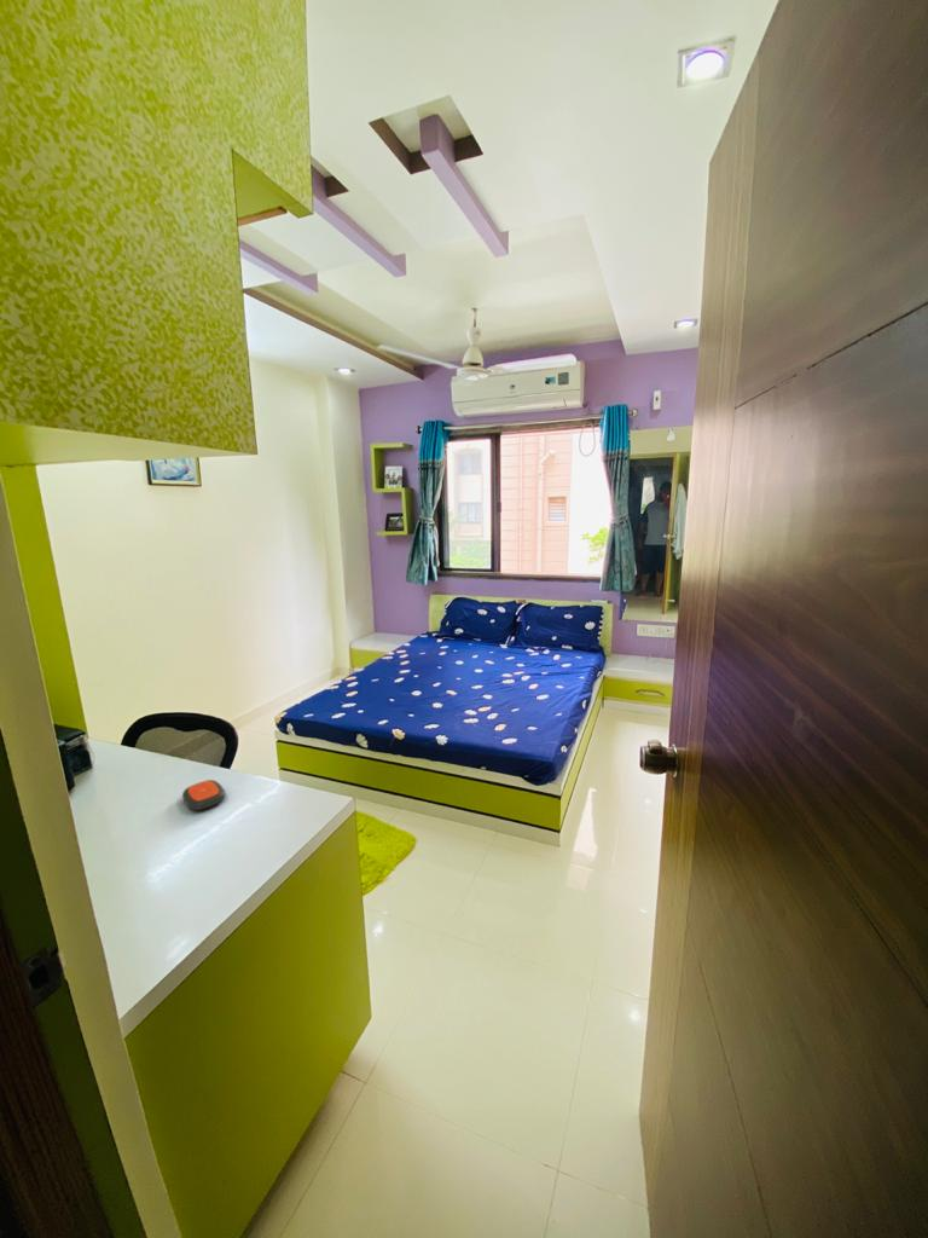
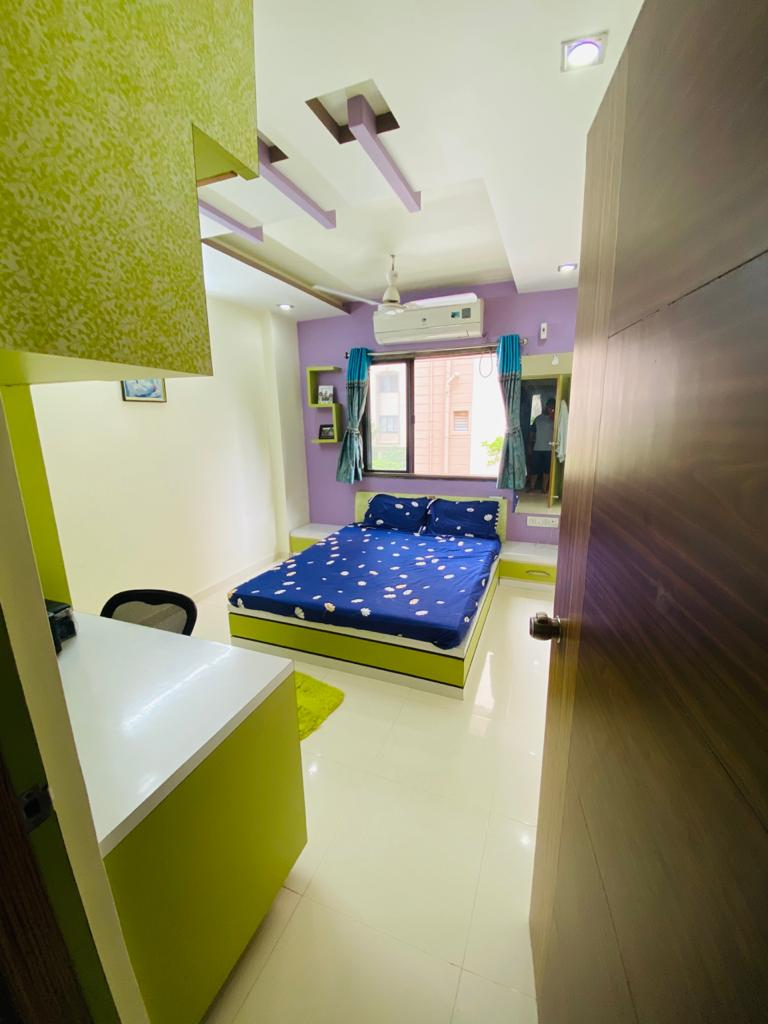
- remote control [181,779,227,811]
